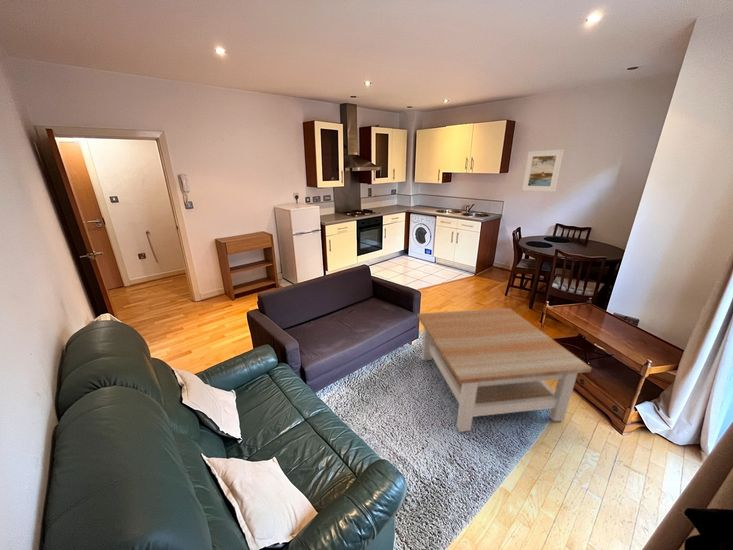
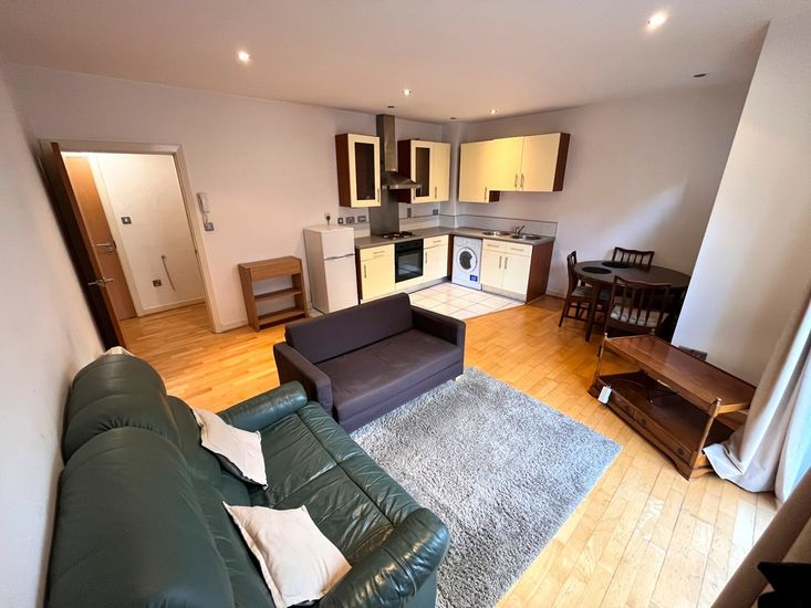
- coffee table [416,307,593,433]
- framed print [521,149,565,193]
